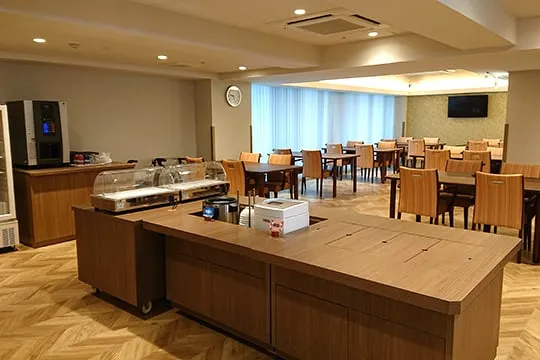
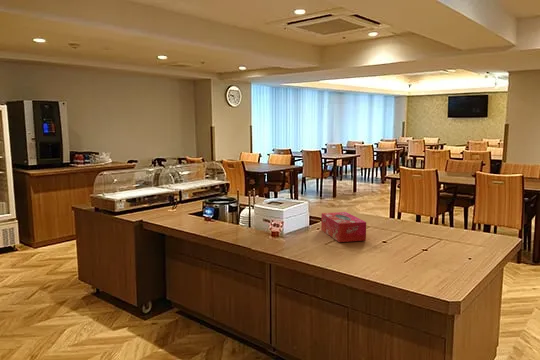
+ tissue box [320,211,367,243]
